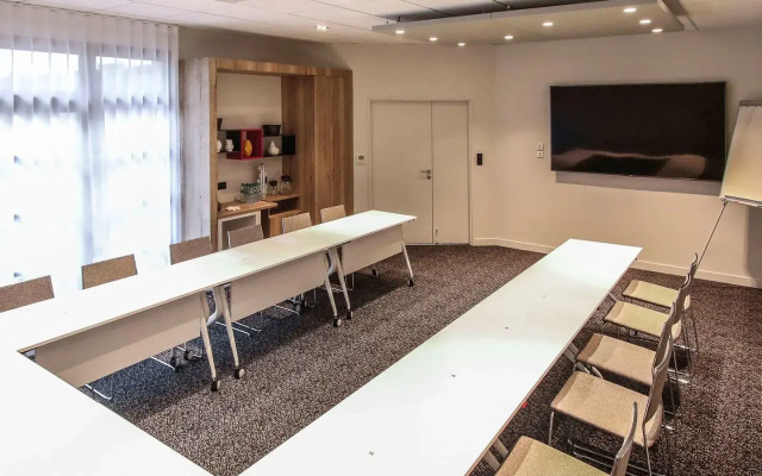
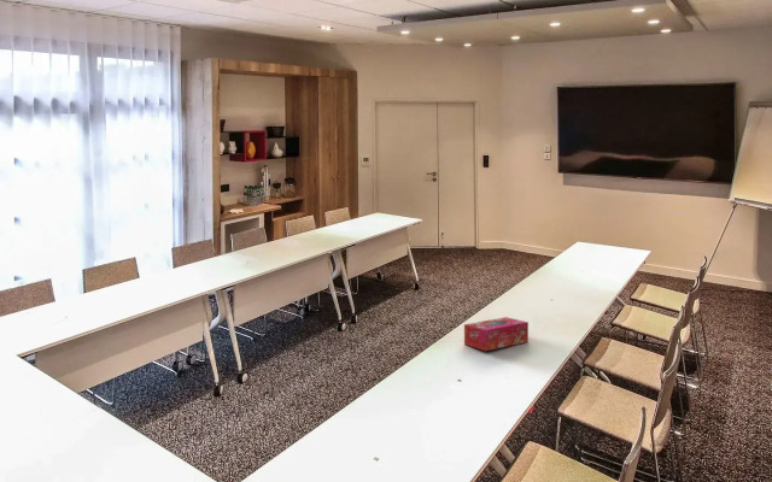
+ tissue box [463,316,530,352]
